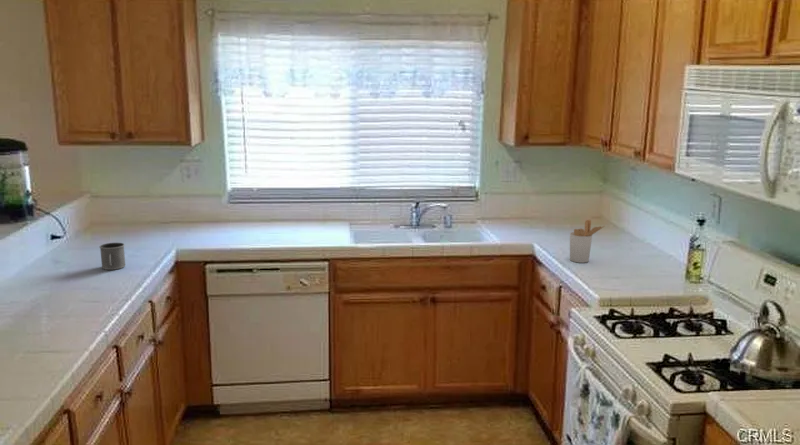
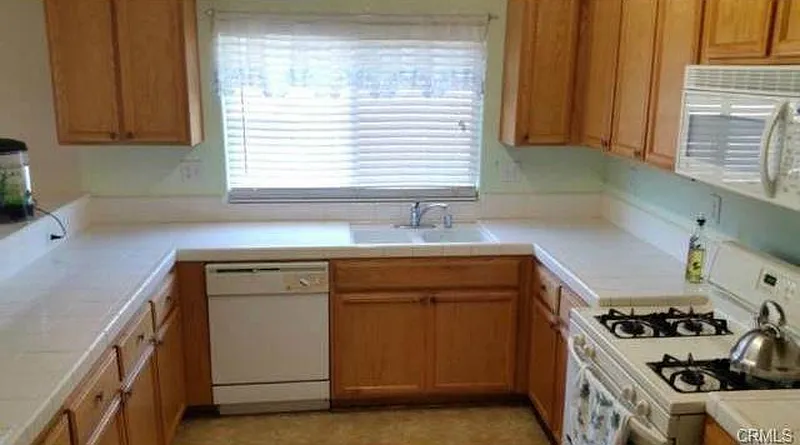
- mug [99,242,126,271]
- utensil holder [569,219,605,264]
